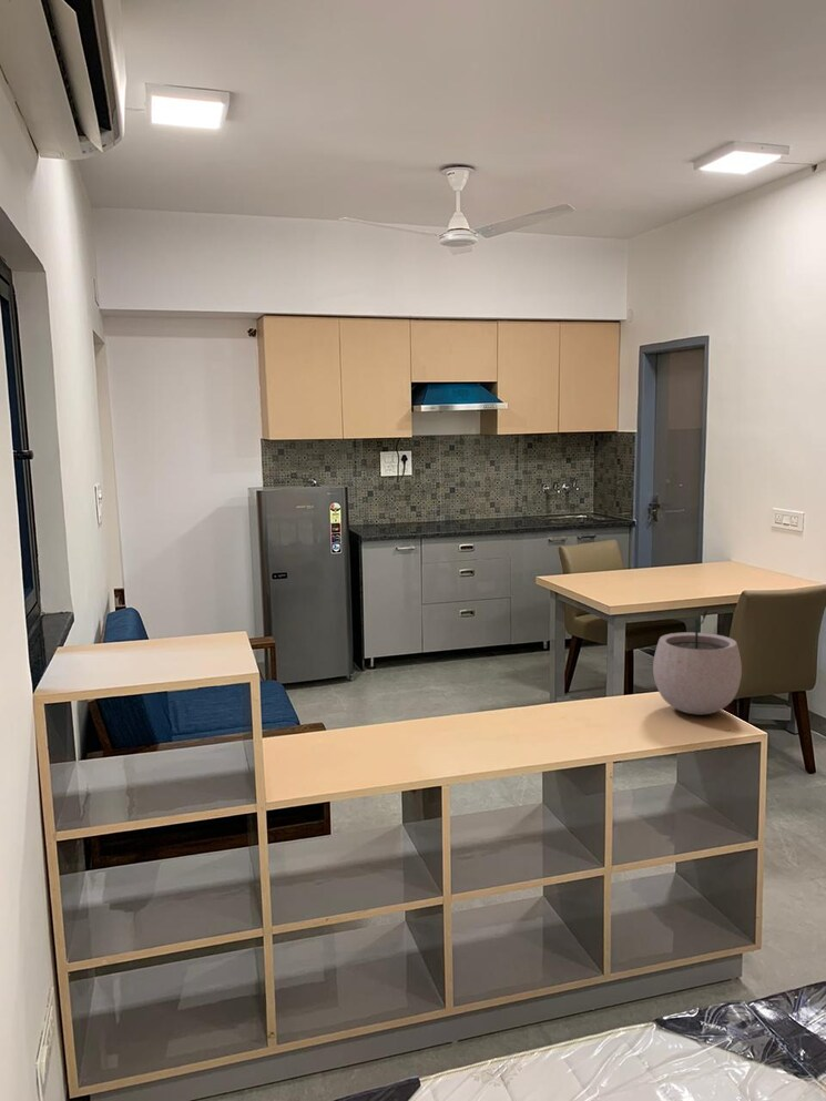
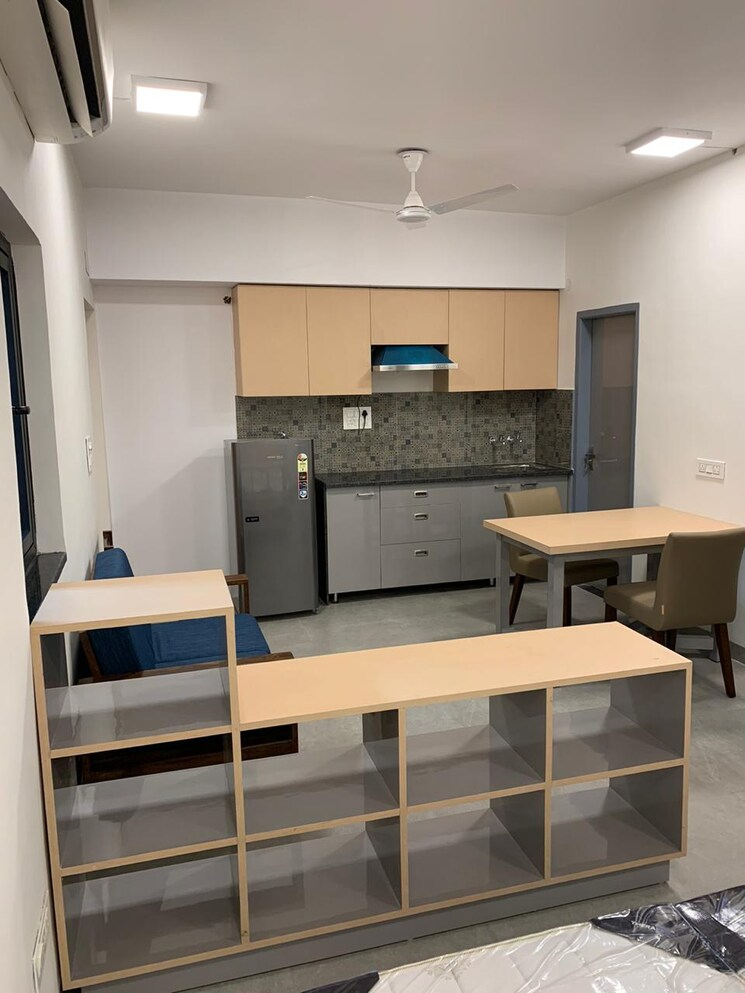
- plant pot [652,609,743,716]
